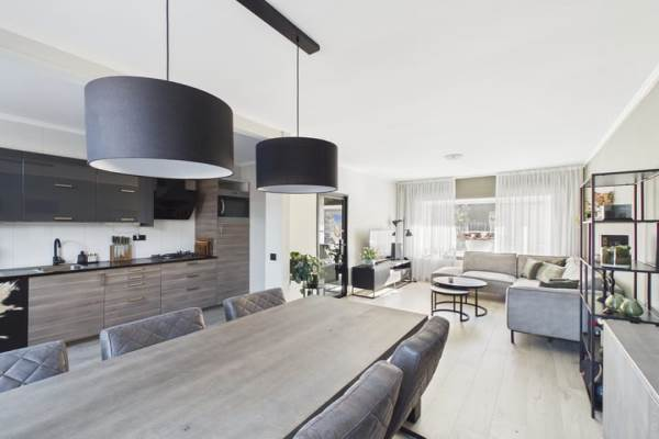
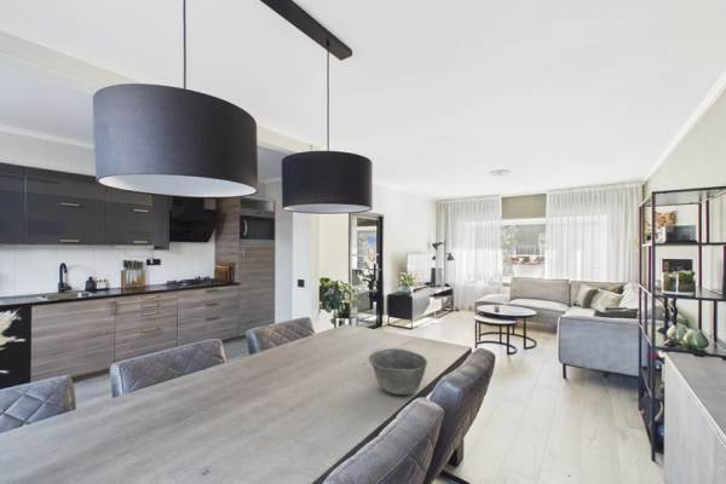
+ bowl [368,347,428,396]
